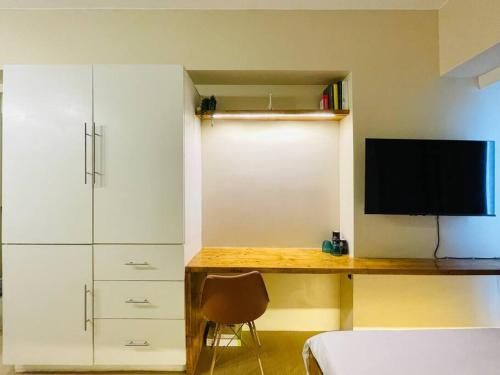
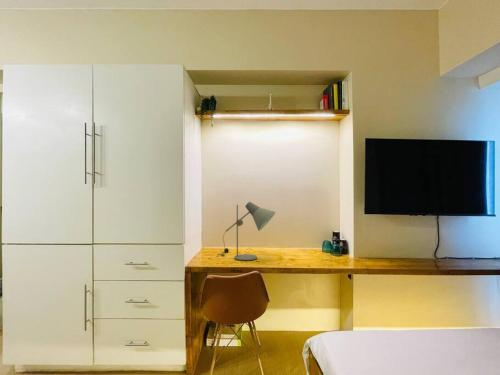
+ desk lamp [216,201,276,261]
